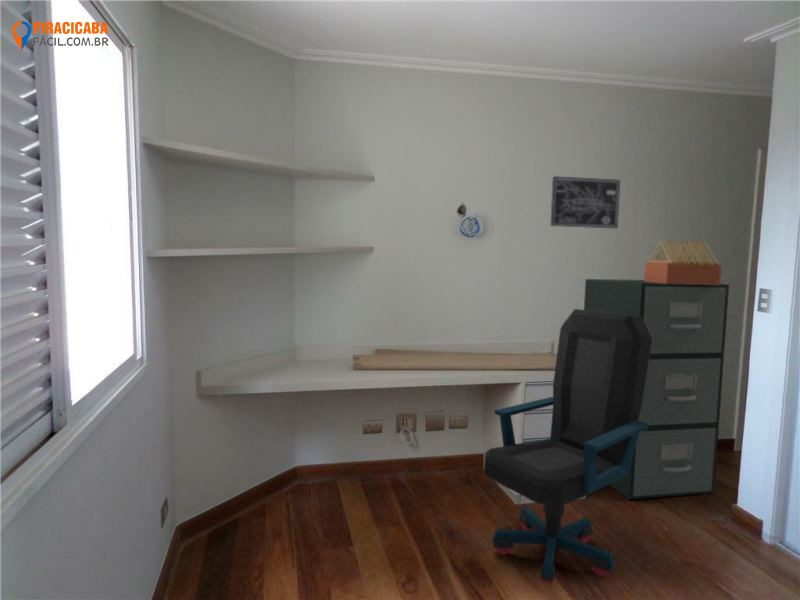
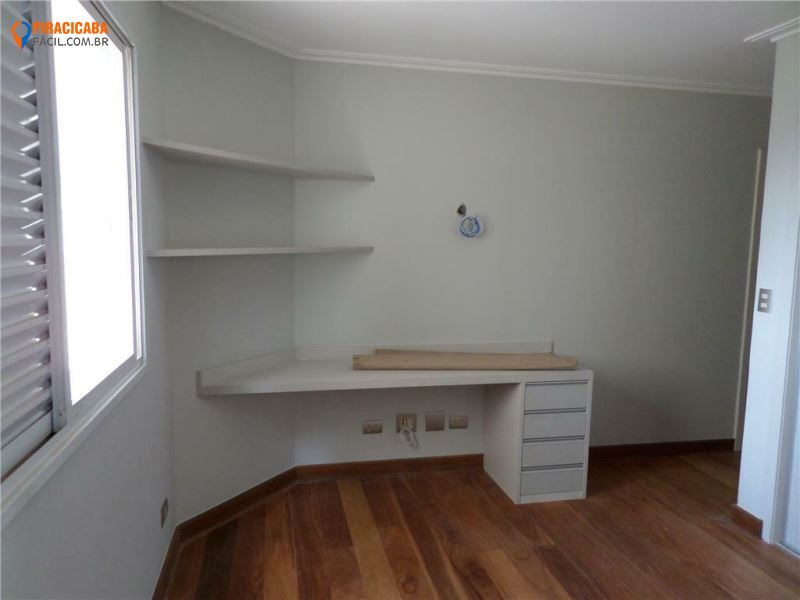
- chair [483,308,652,585]
- filing cabinet [583,278,730,500]
- wall art [549,175,621,229]
- architectural model [643,240,722,285]
